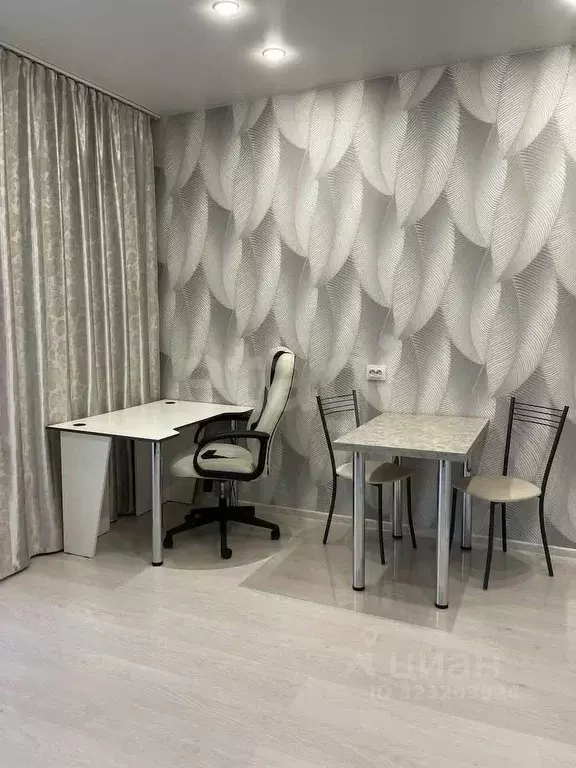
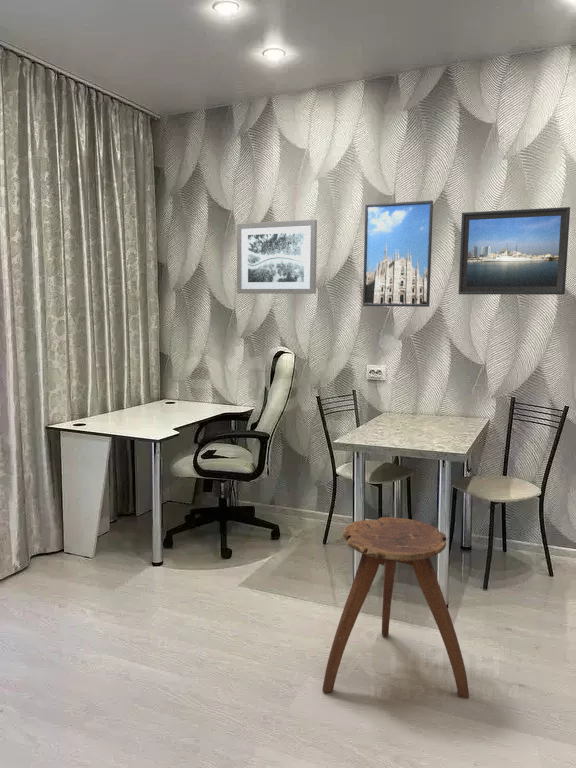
+ wall art [236,219,318,295]
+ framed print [362,199,434,308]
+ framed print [458,206,571,296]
+ stool [322,516,470,699]
